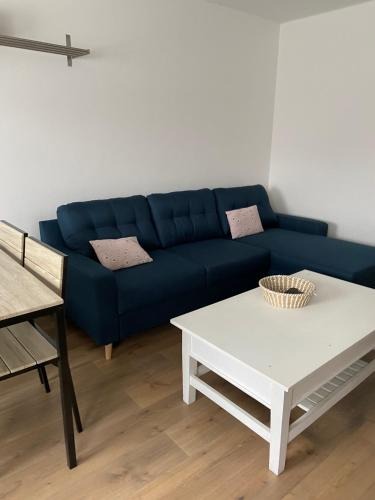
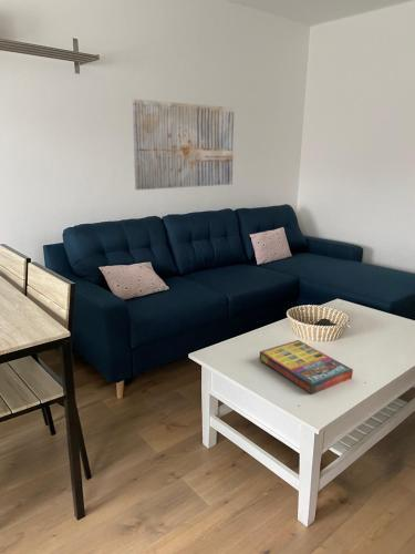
+ wall art [131,98,236,191]
+ game compilation box [258,339,354,396]
